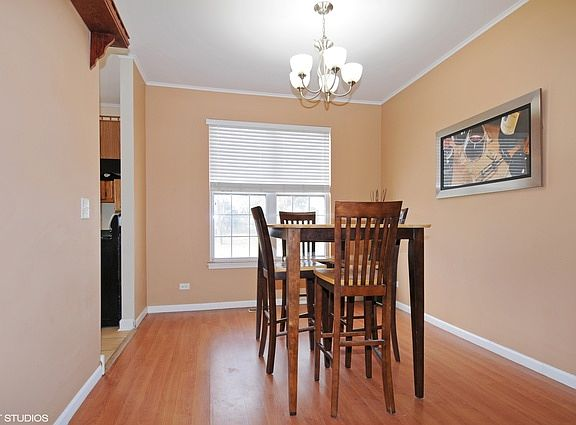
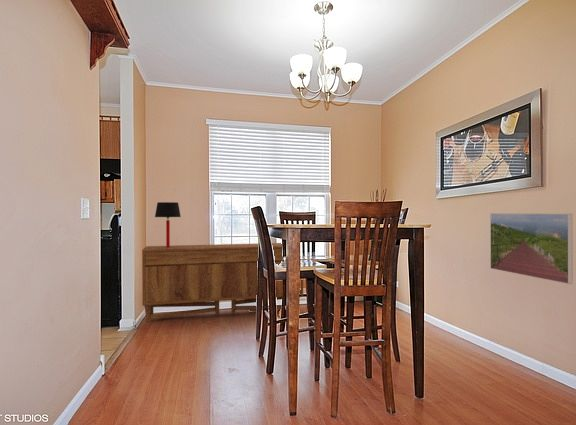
+ table lamp [154,201,182,248]
+ sideboard [141,242,304,323]
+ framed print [489,212,573,285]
